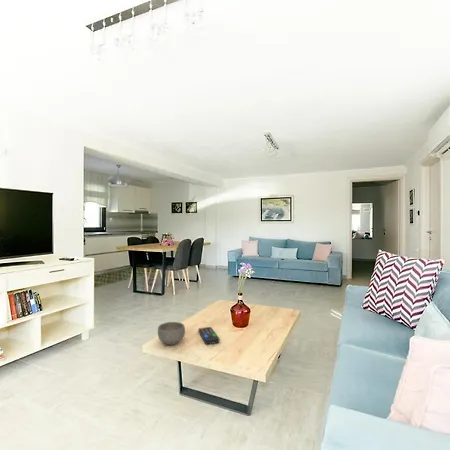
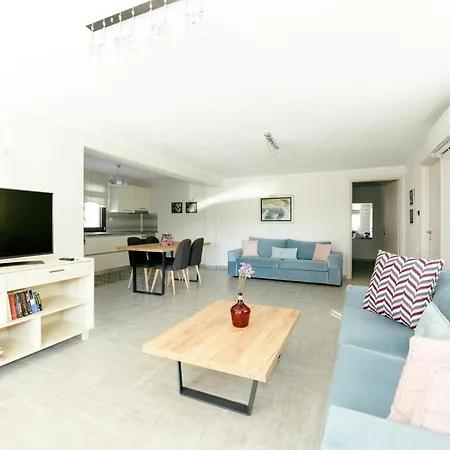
- bowl [157,321,186,346]
- remote control [198,326,220,345]
